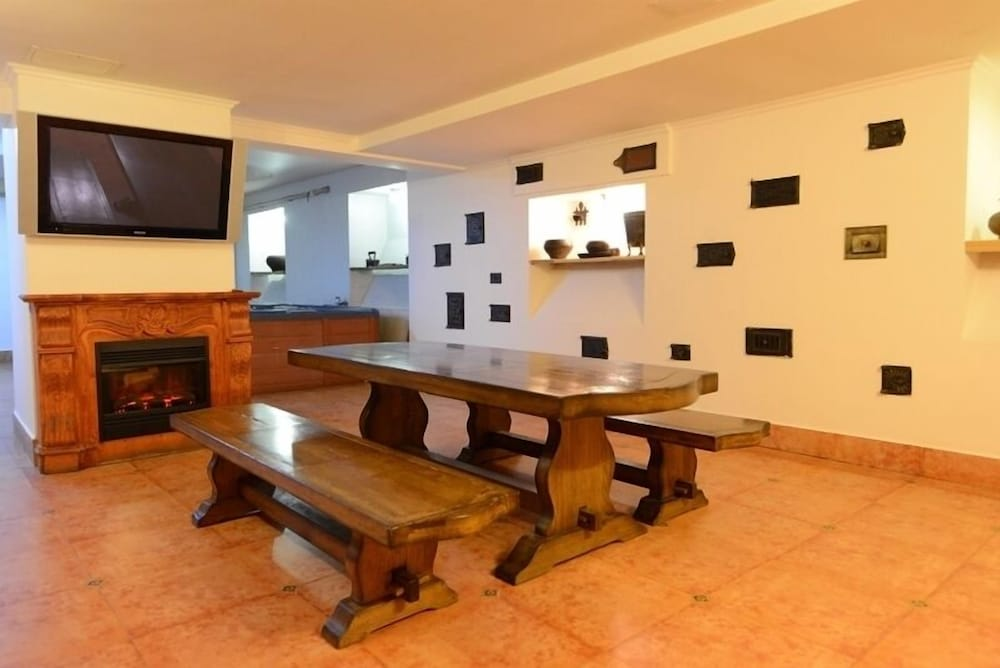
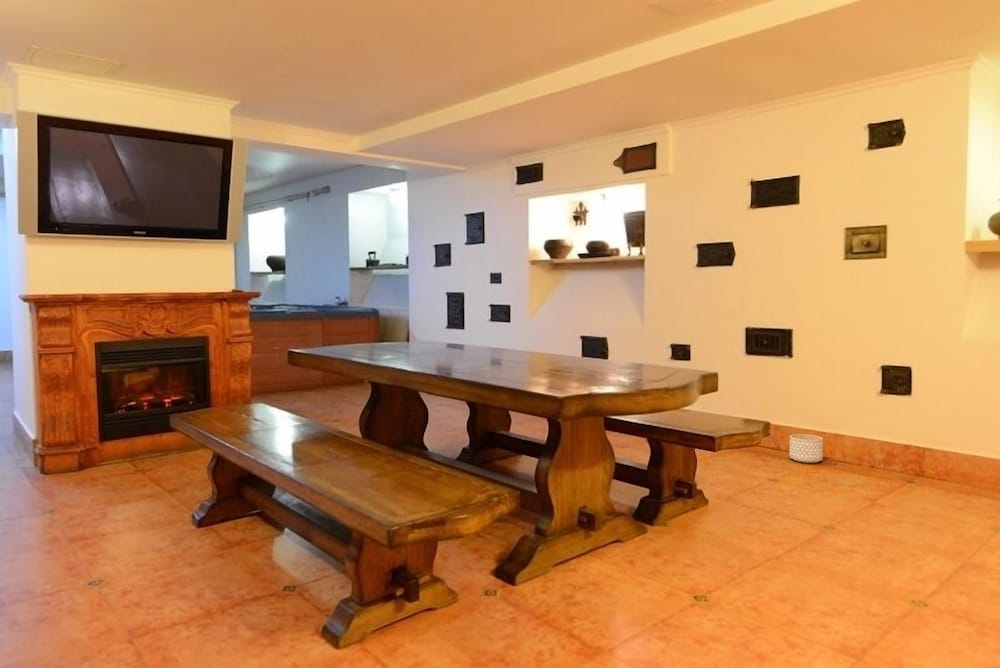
+ planter [788,433,824,464]
